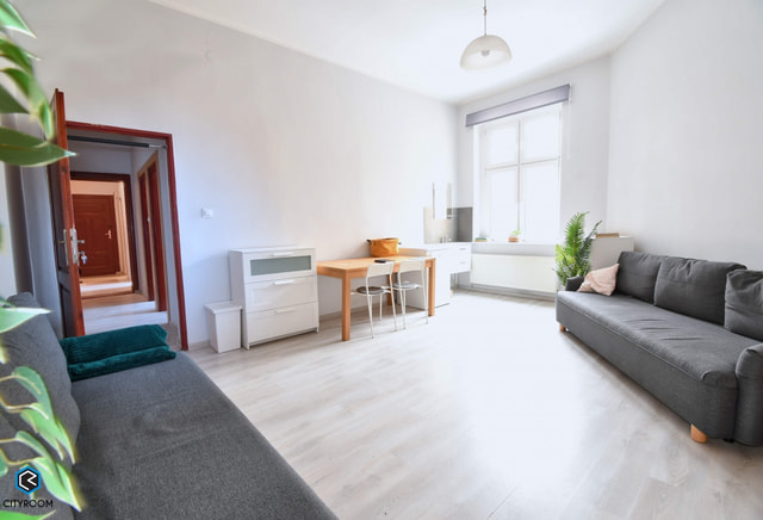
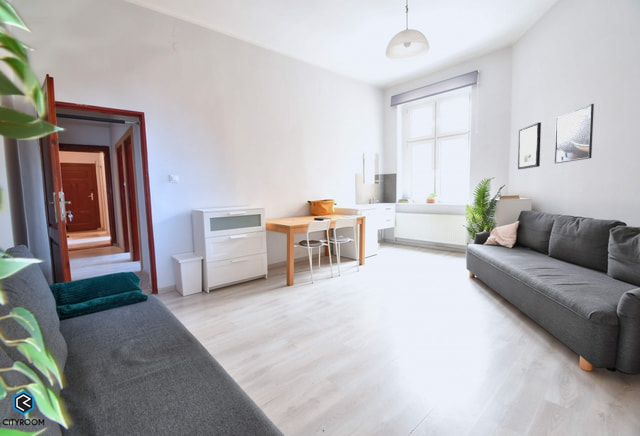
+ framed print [554,103,595,165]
+ wall art [517,122,542,170]
